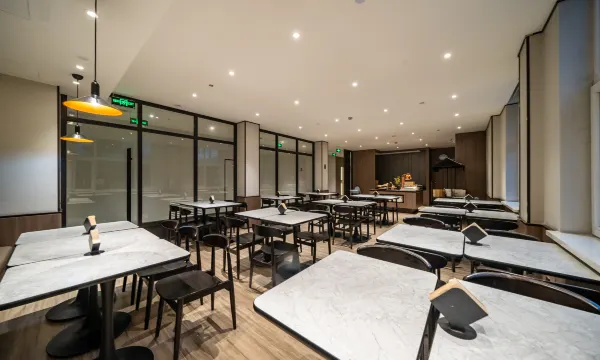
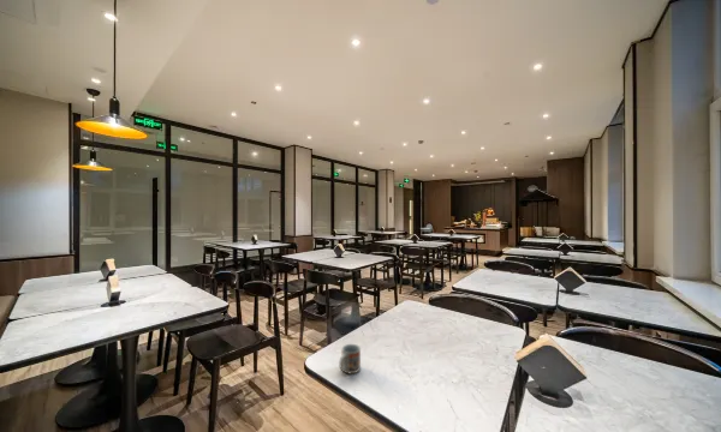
+ cup [338,343,362,376]
